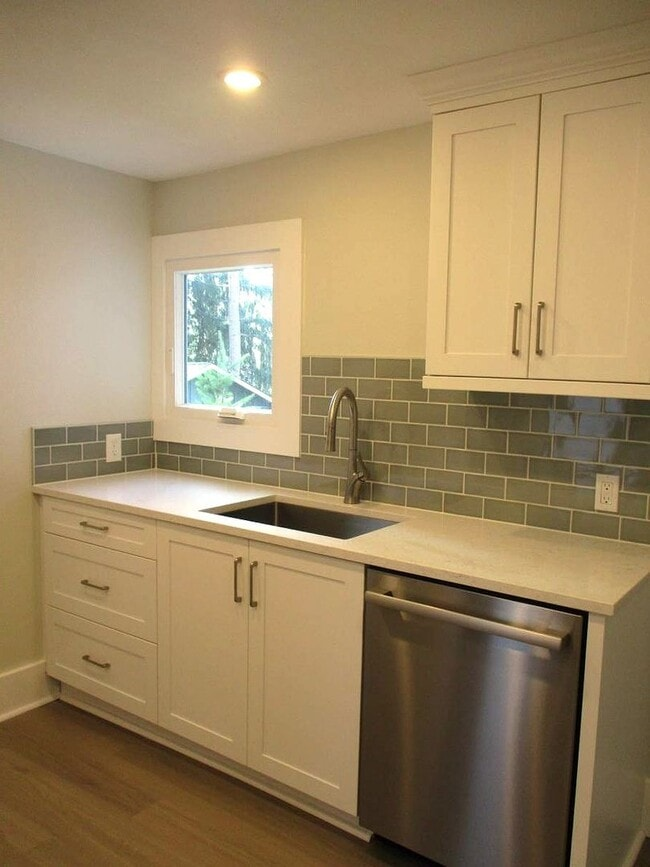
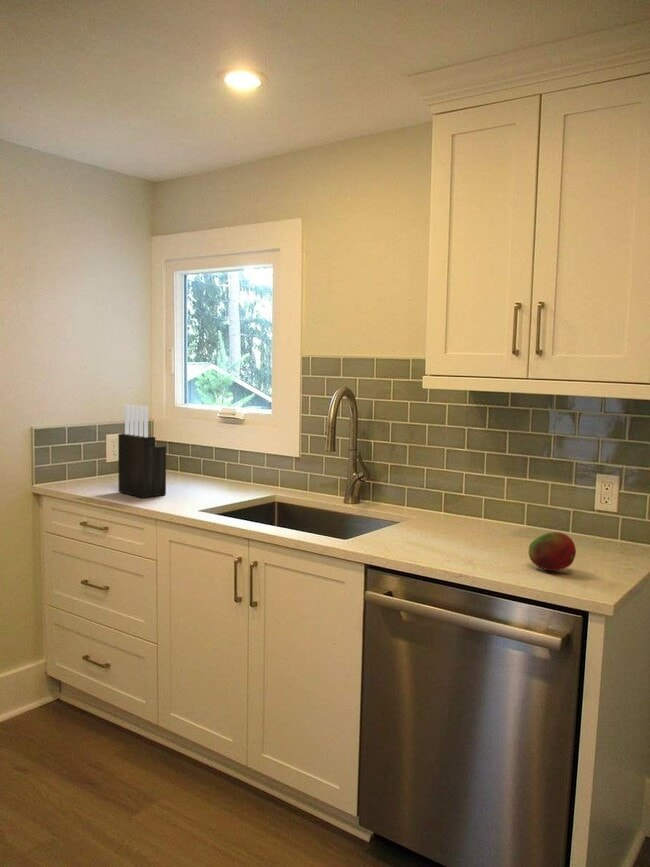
+ fruit [528,531,577,572]
+ knife block [117,404,167,499]
